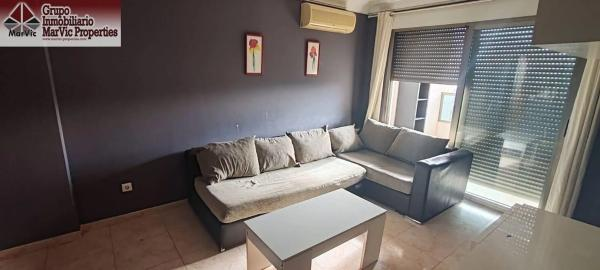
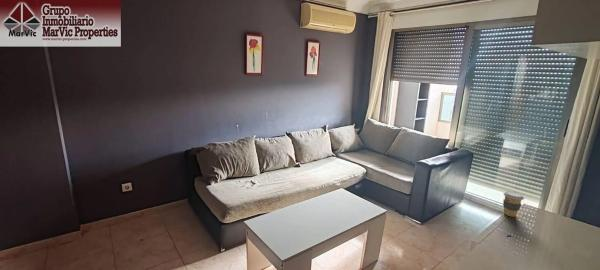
+ coffee cup [502,190,525,218]
